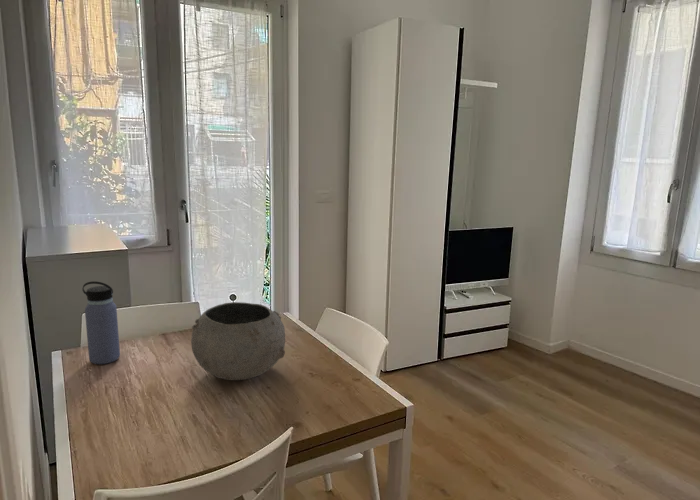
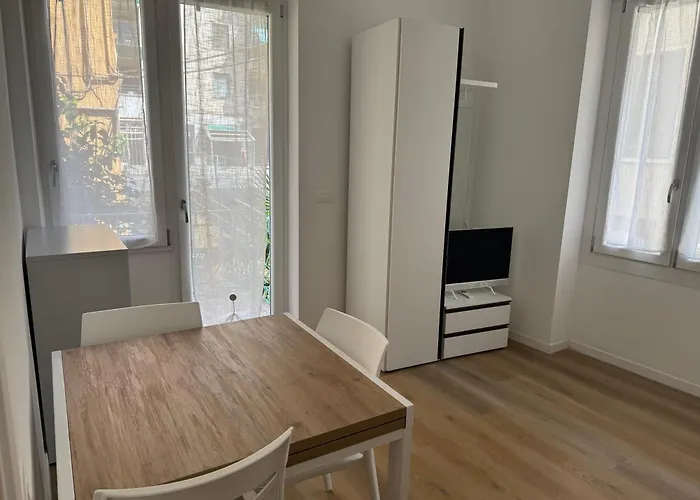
- bowl [190,301,286,381]
- water bottle [81,280,121,365]
